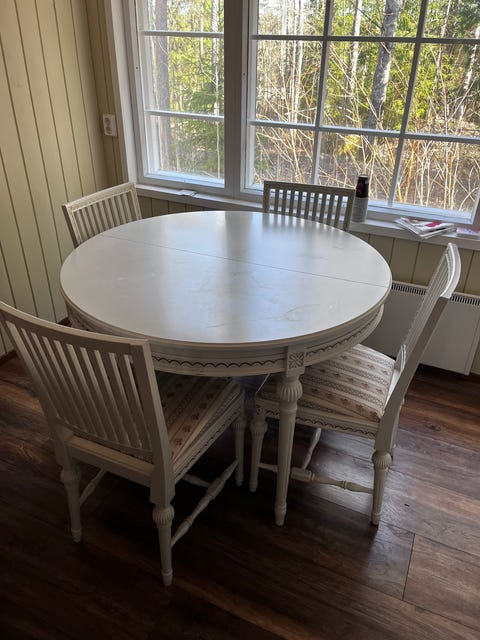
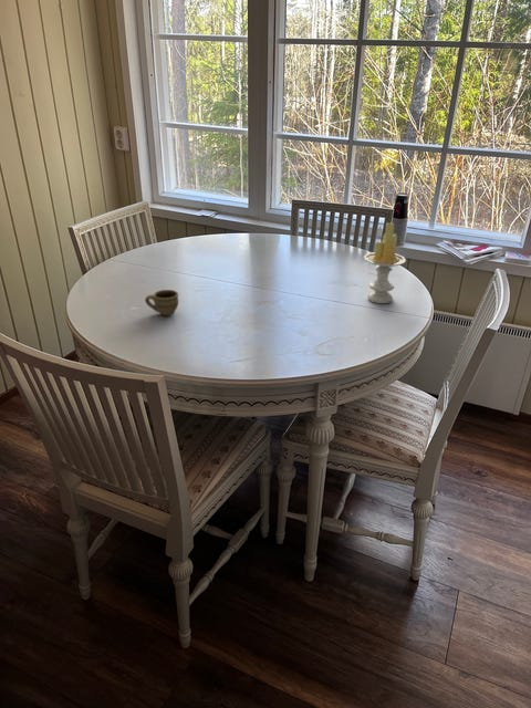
+ cup [144,289,179,316]
+ candle [363,221,407,304]
